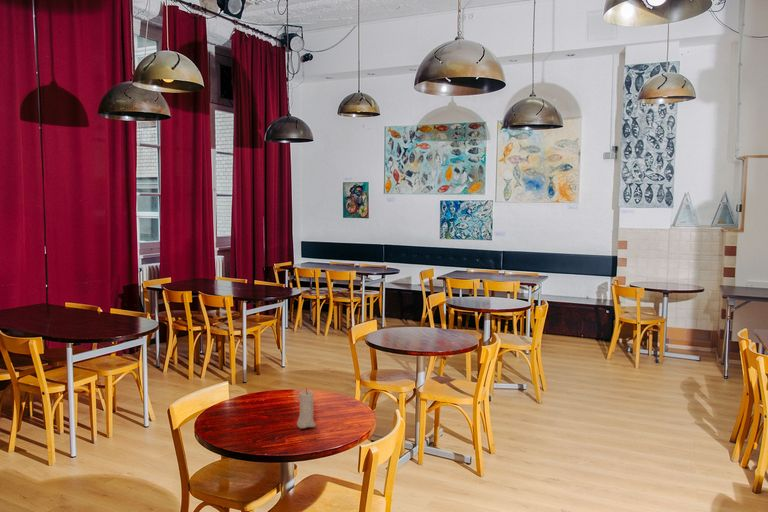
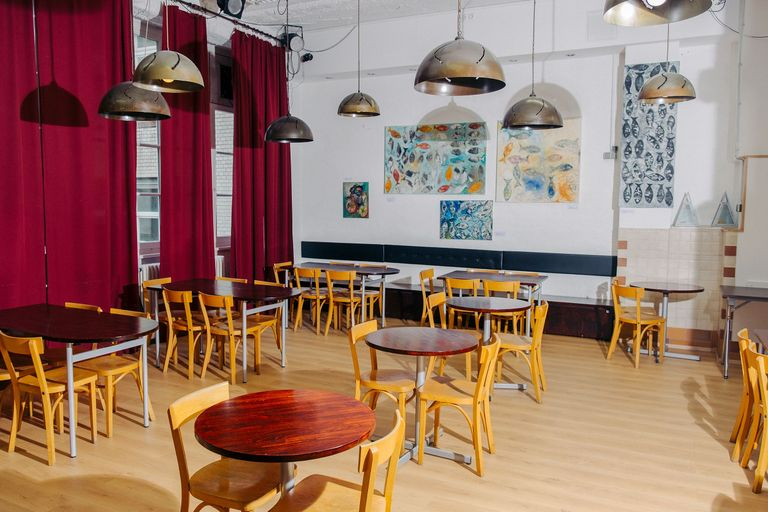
- candle [296,387,317,429]
